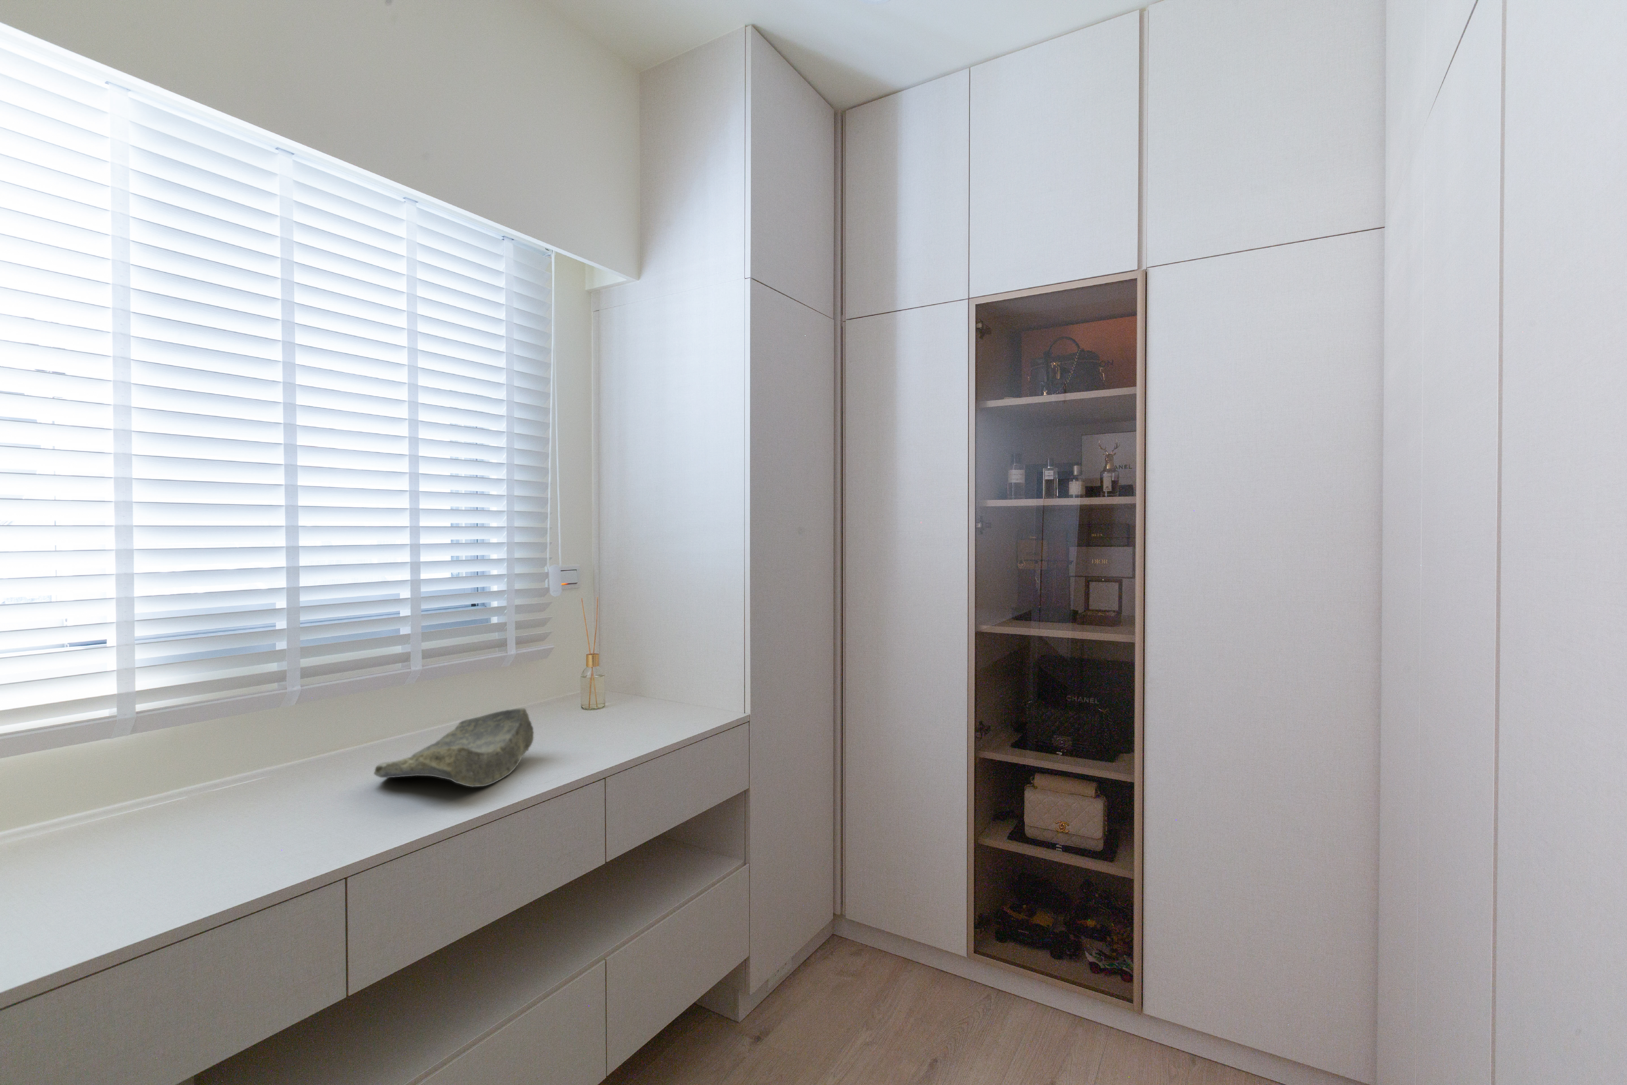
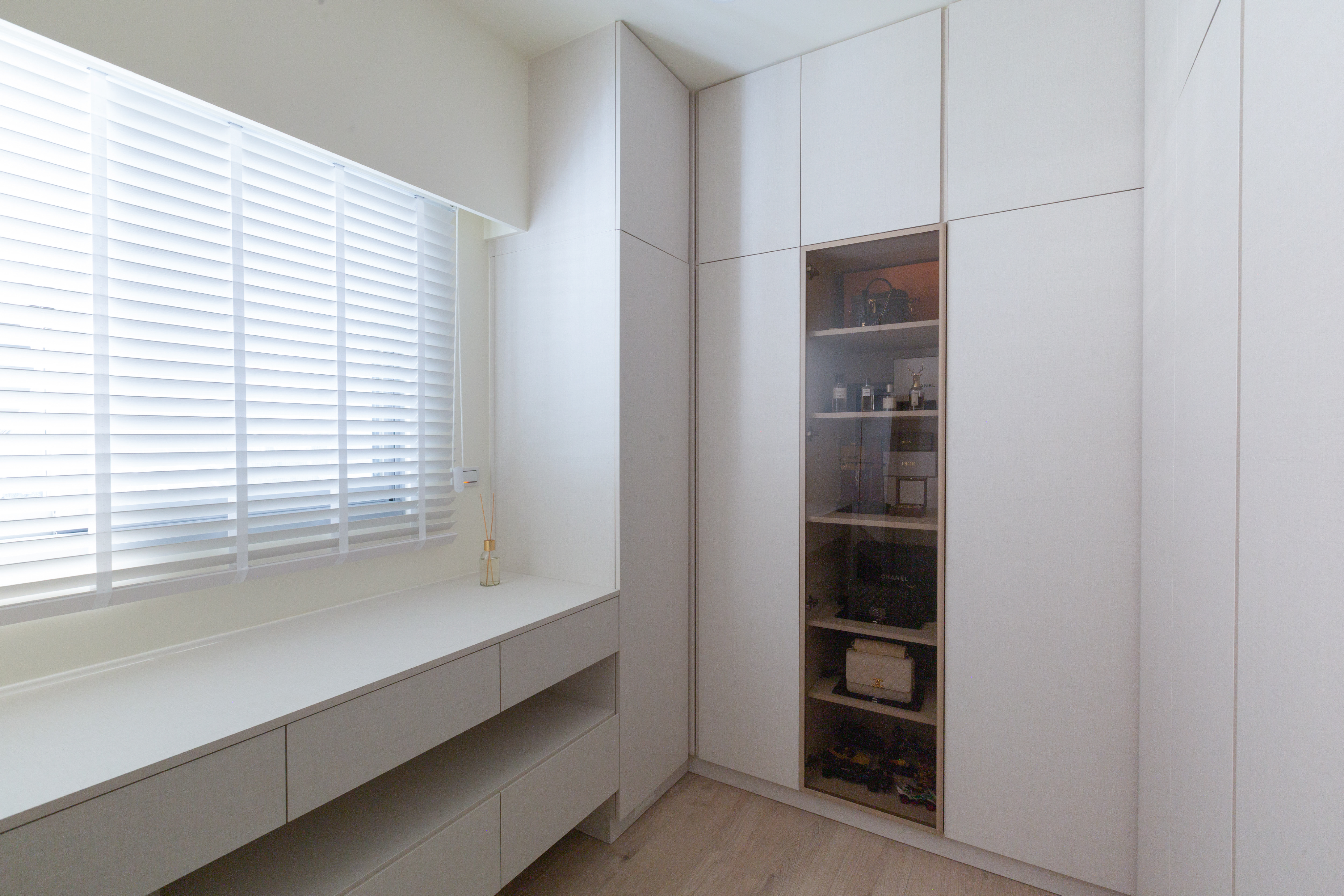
- decorative bowl [373,707,534,787]
